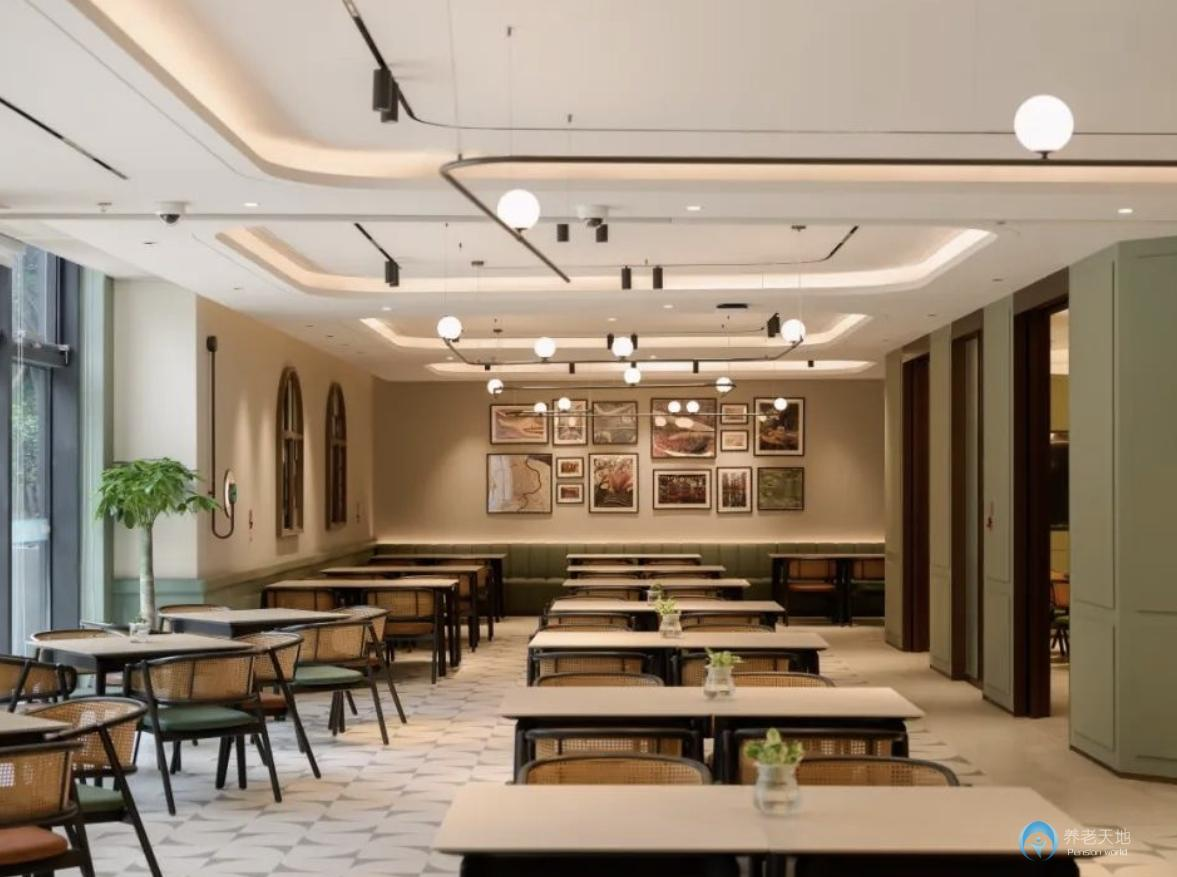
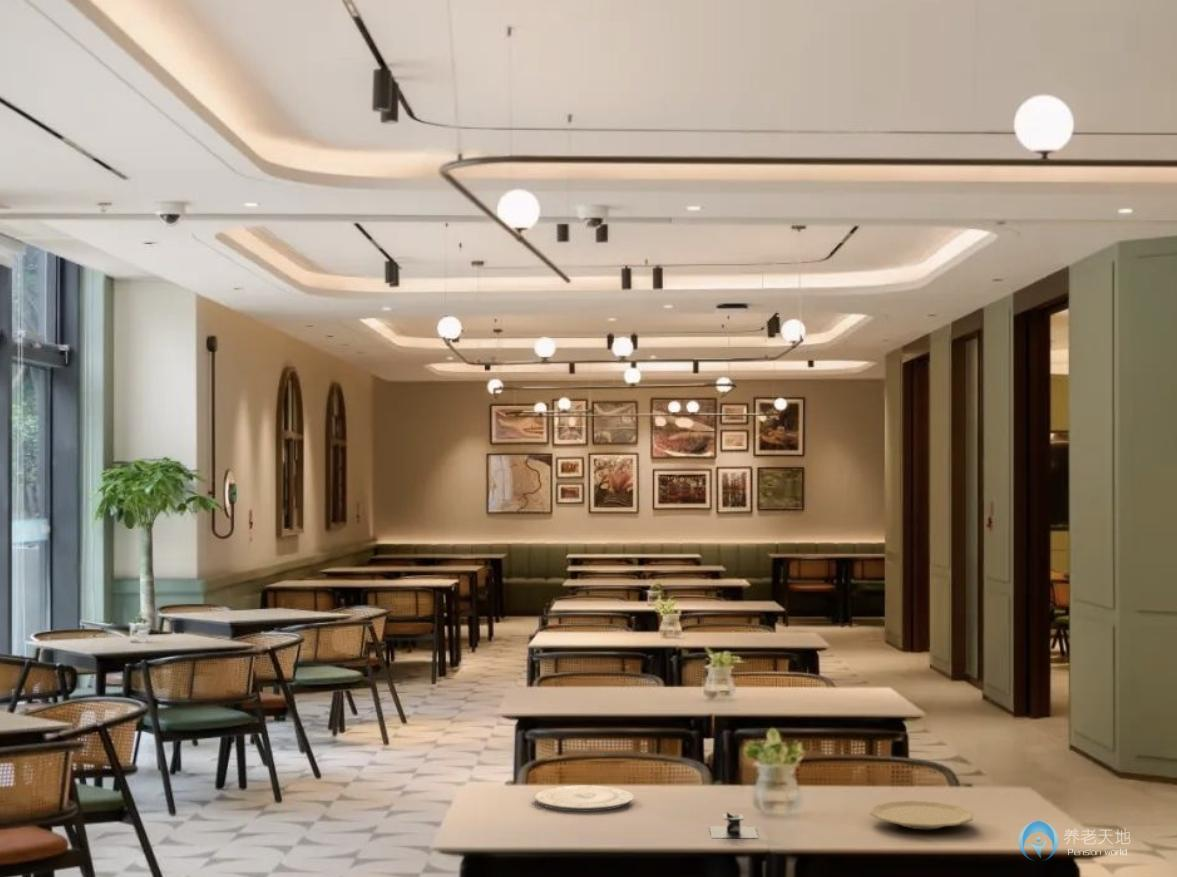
+ plate [869,800,974,830]
+ plate [533,784,634,812]
+ architectural model [708,811,759,839]
